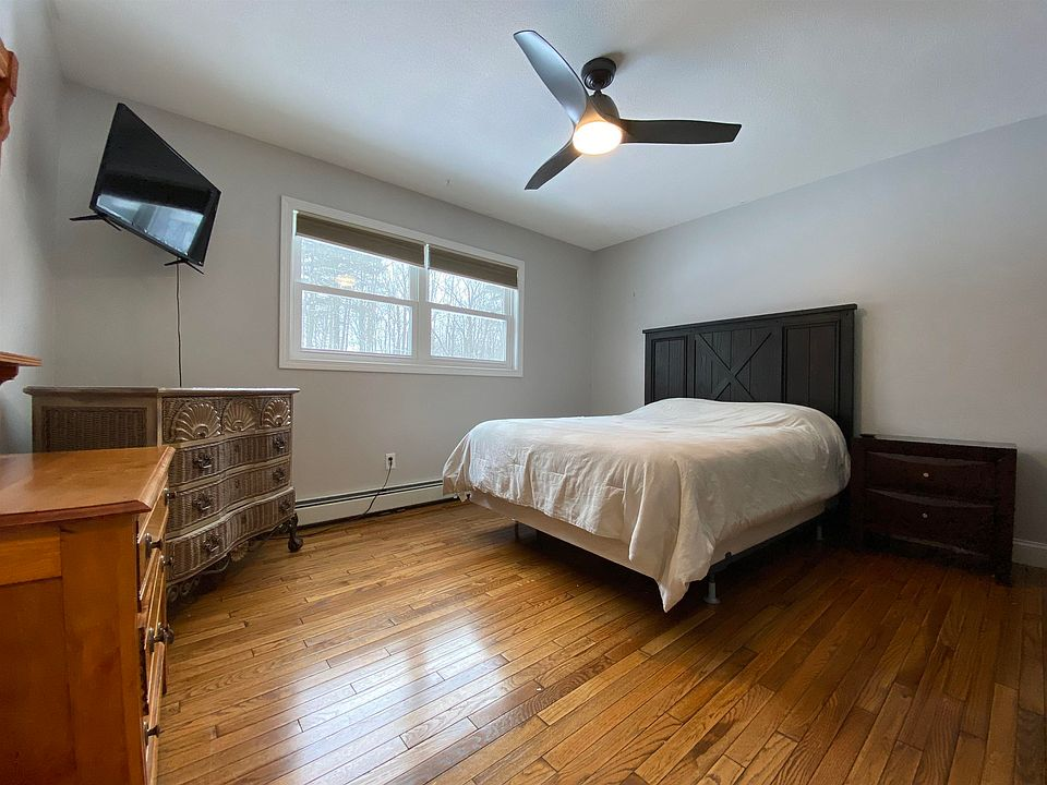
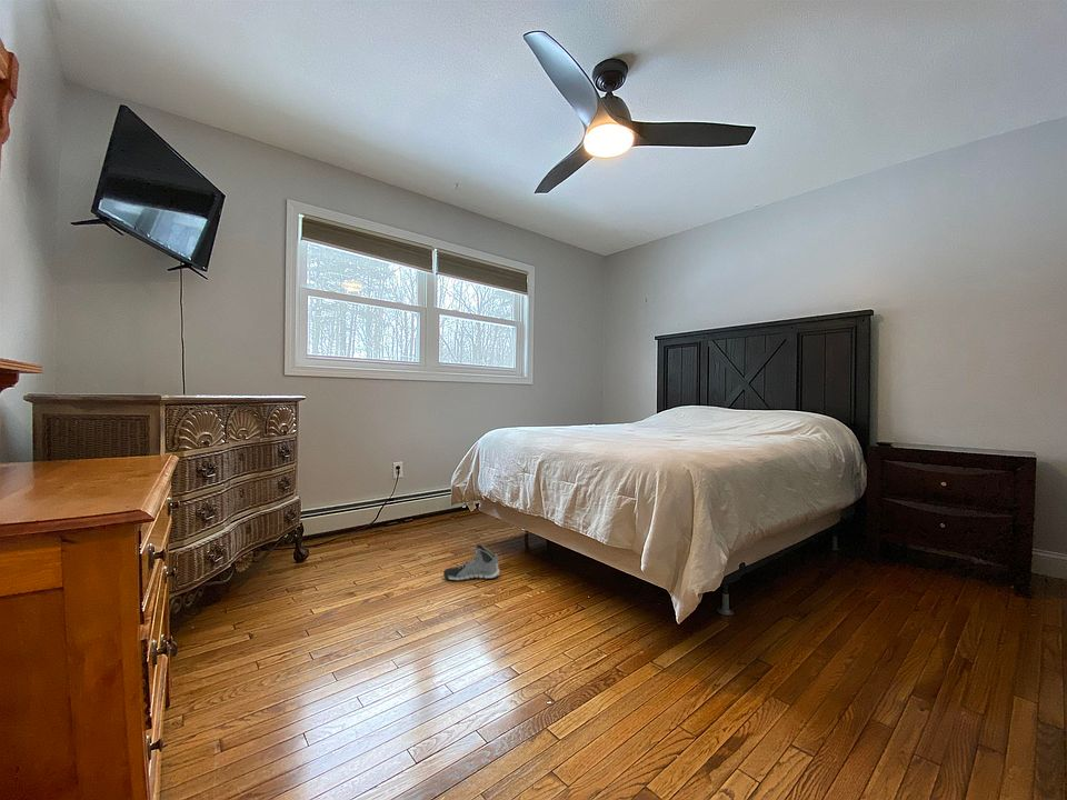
+ sneaker [442,543,501,582]
